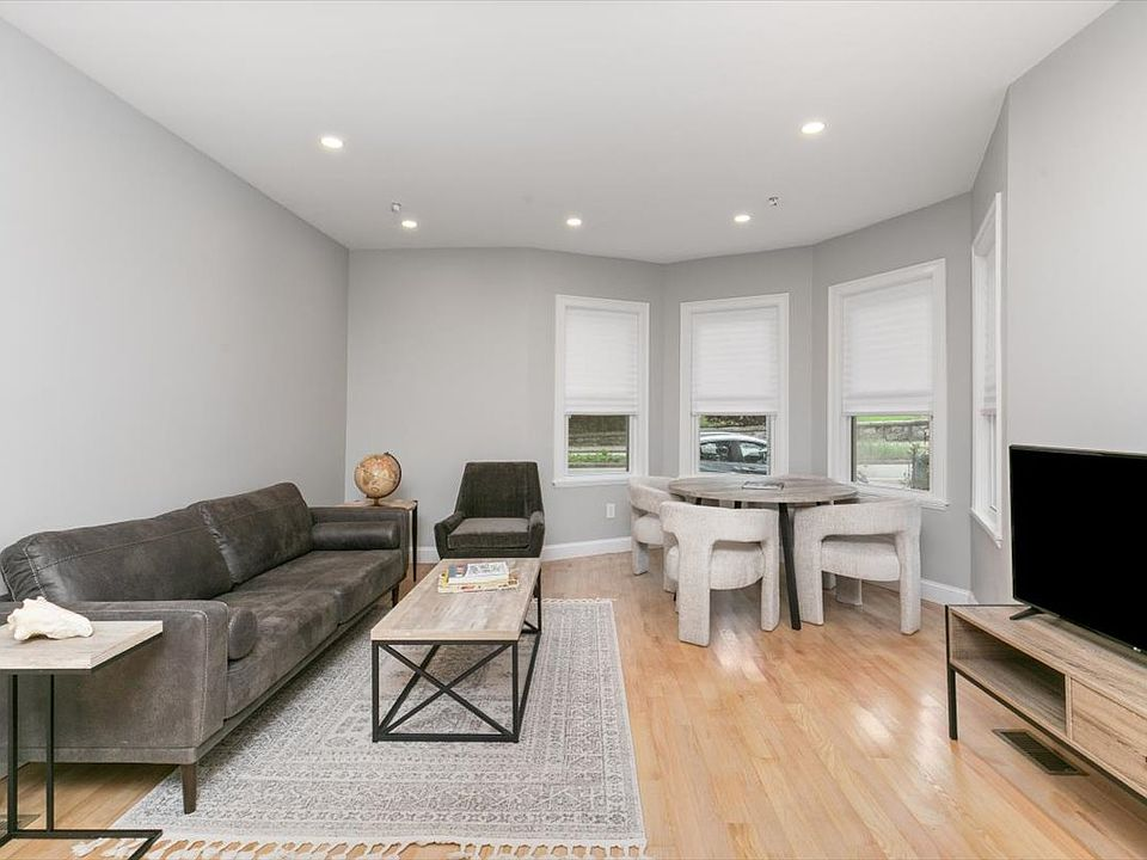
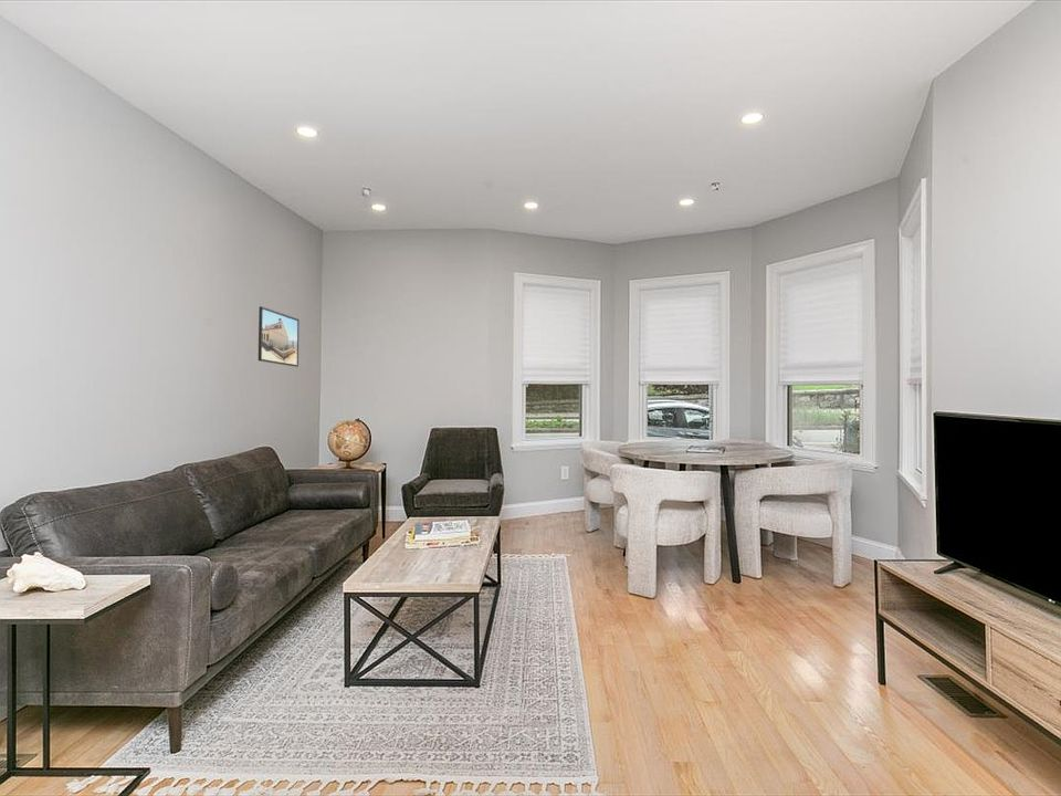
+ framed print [258,305,301,368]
